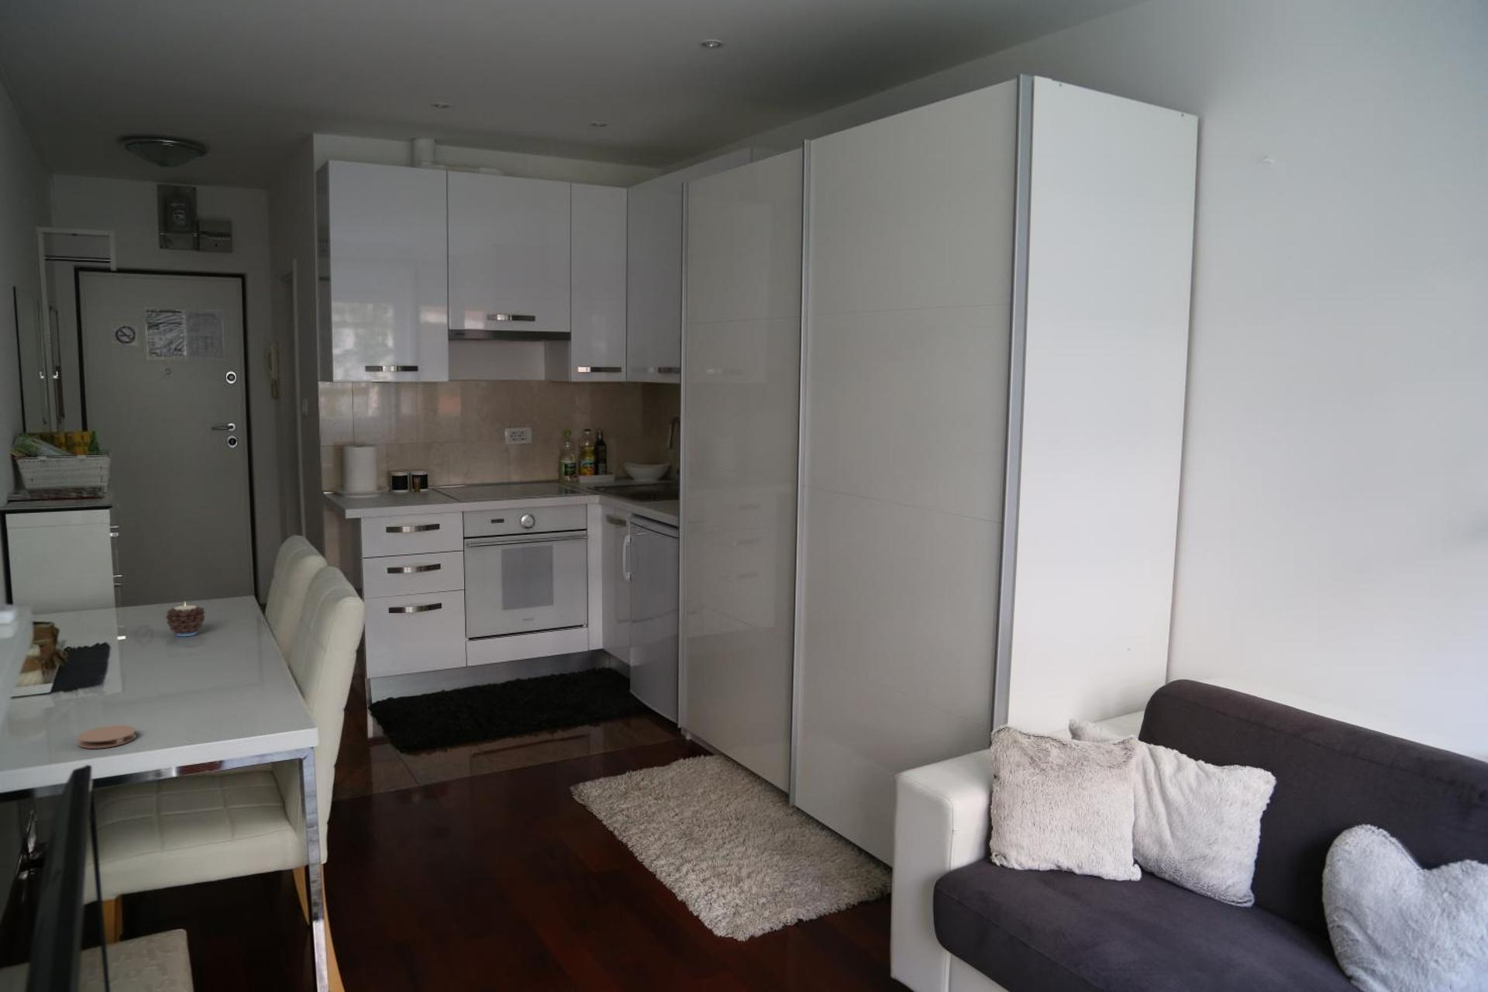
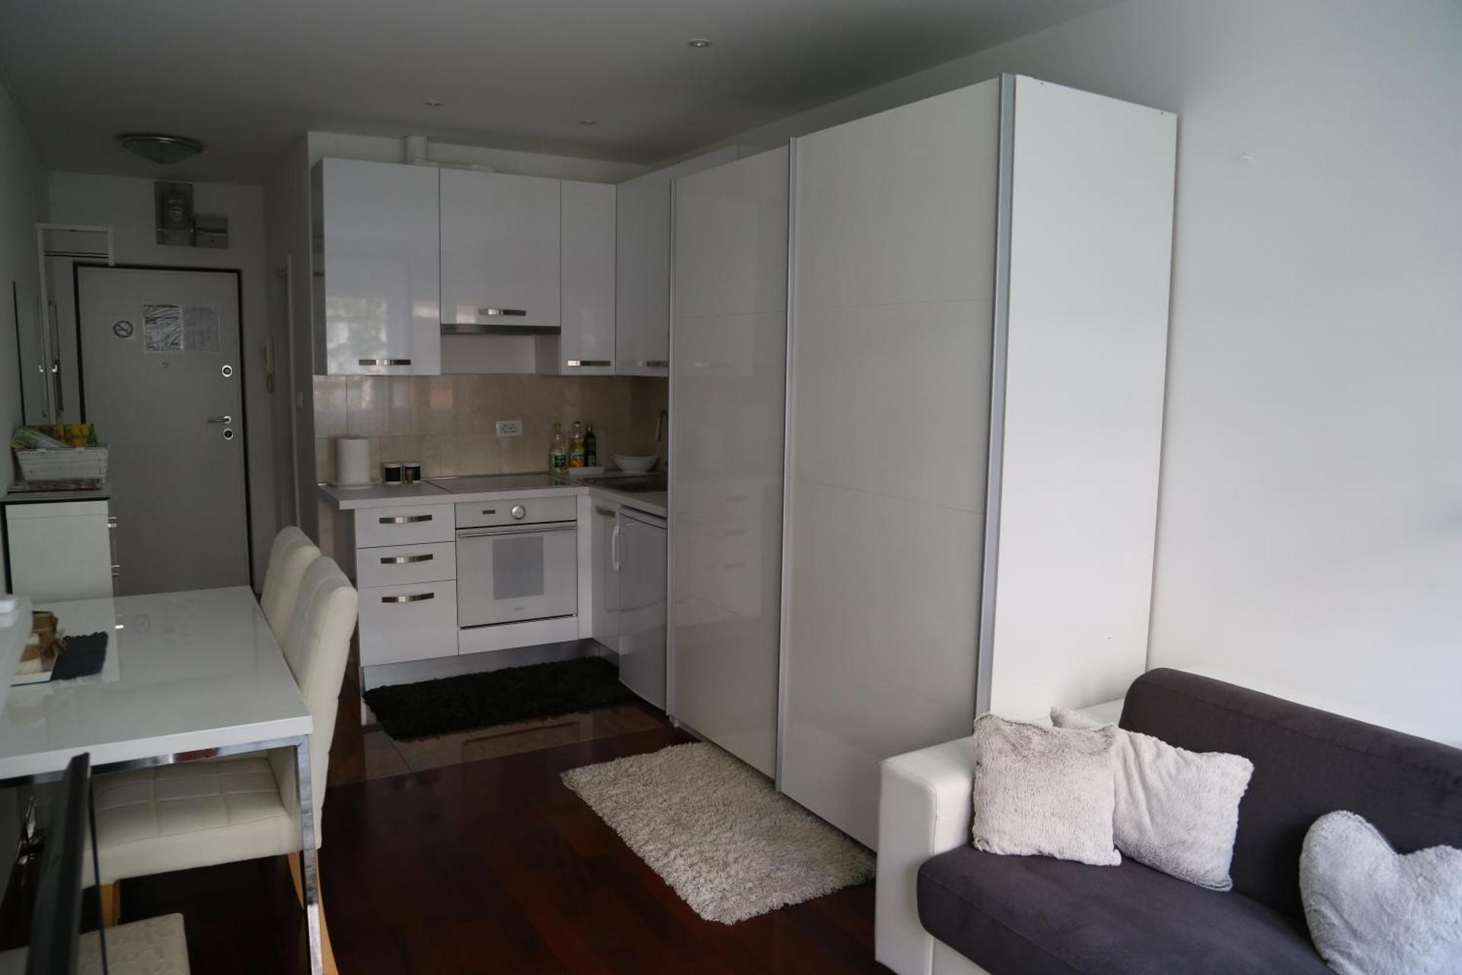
- coaster [76,724,137,750]
- candle [165,600,206,637]
